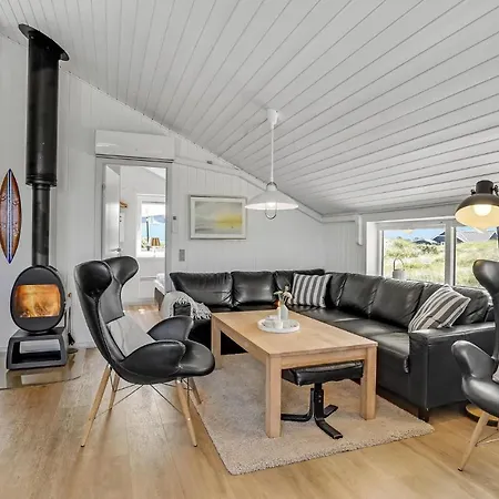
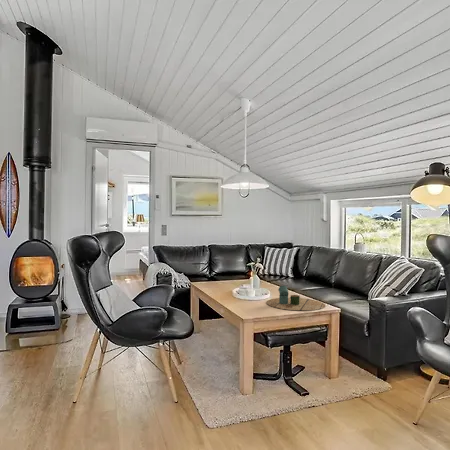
+ decorative tray [266,285,326,311]
